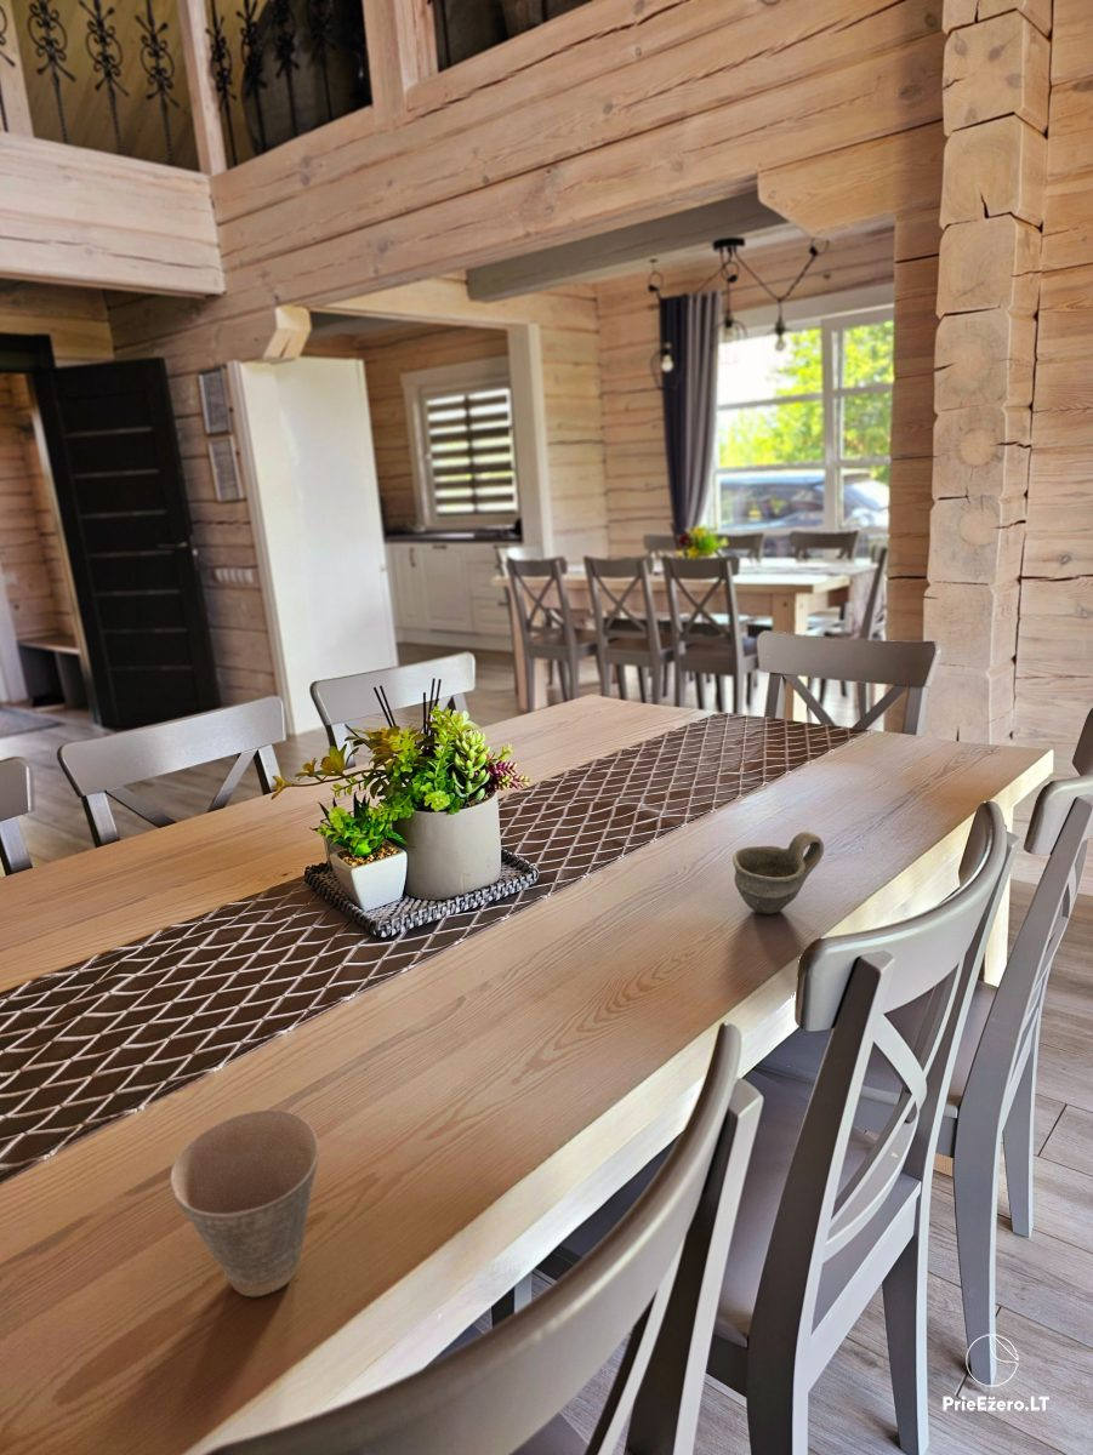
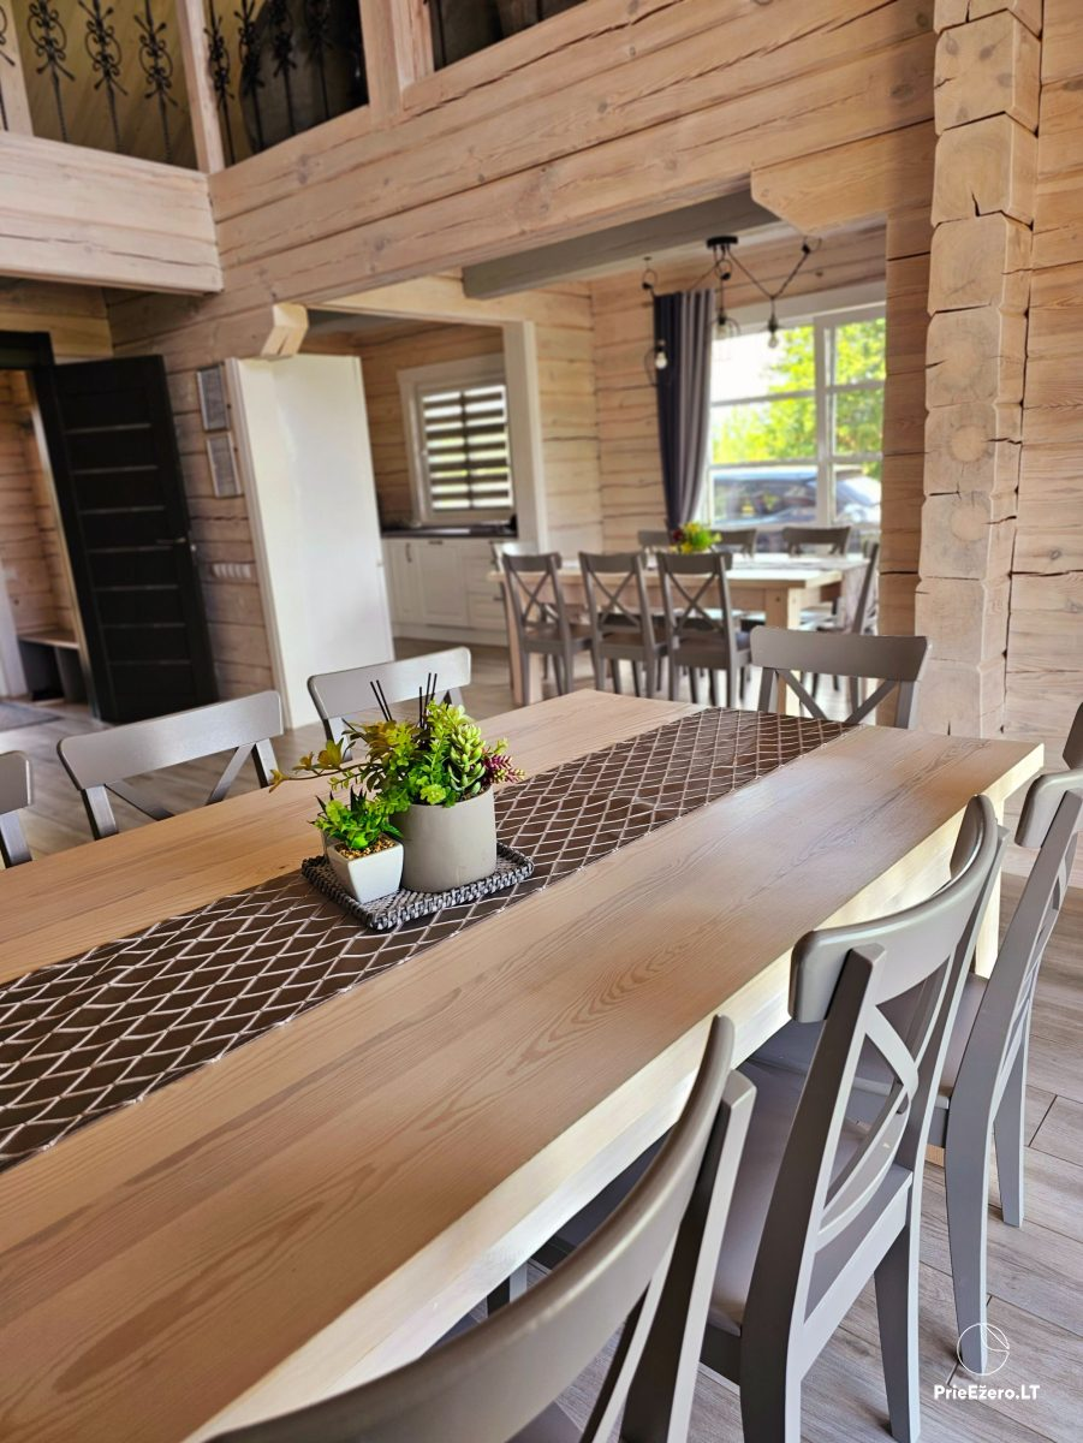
- cup [169,1109,320,1297]
- cup [731,831,825,915]
